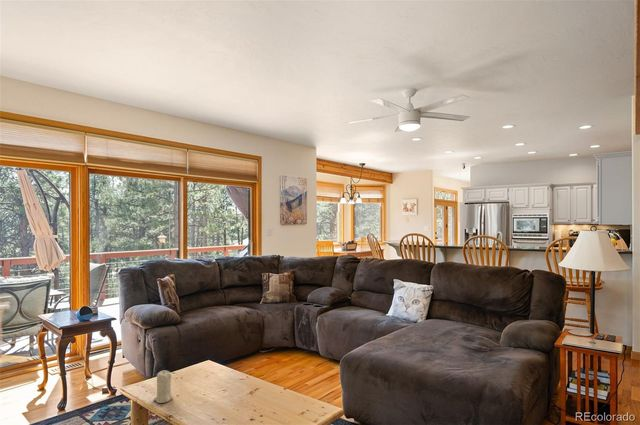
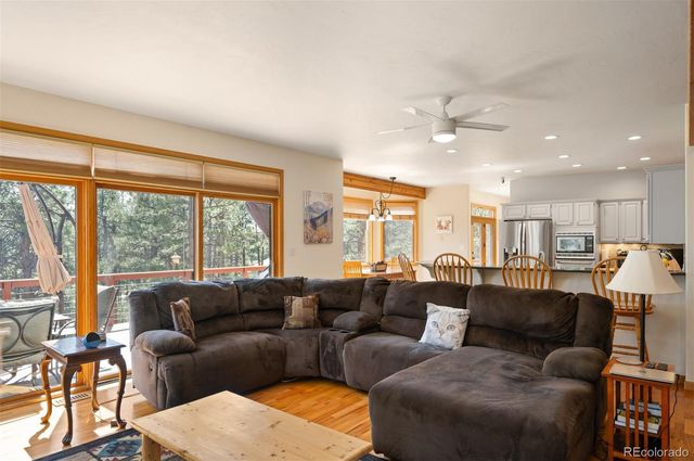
- candle [153,369,174,404]
